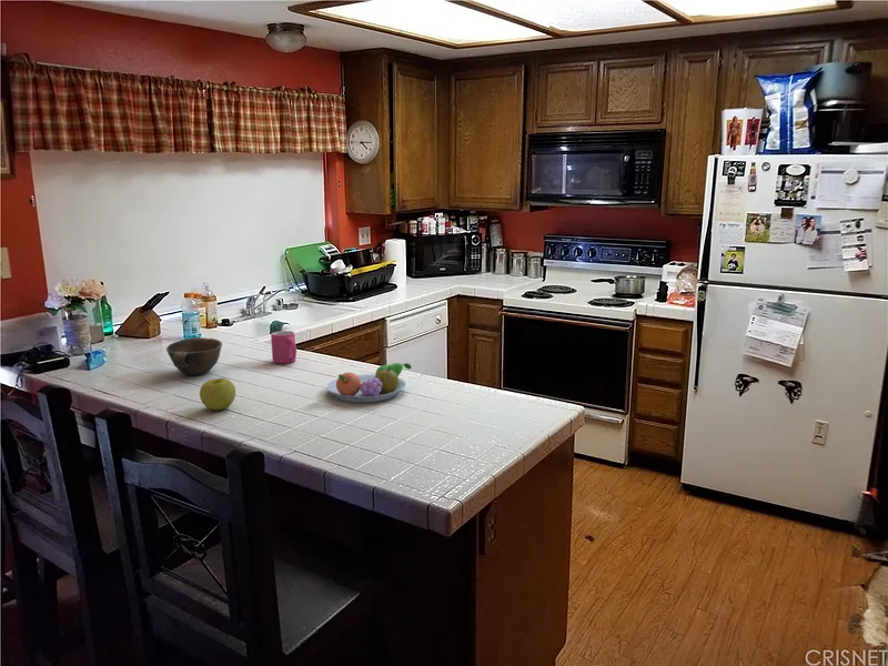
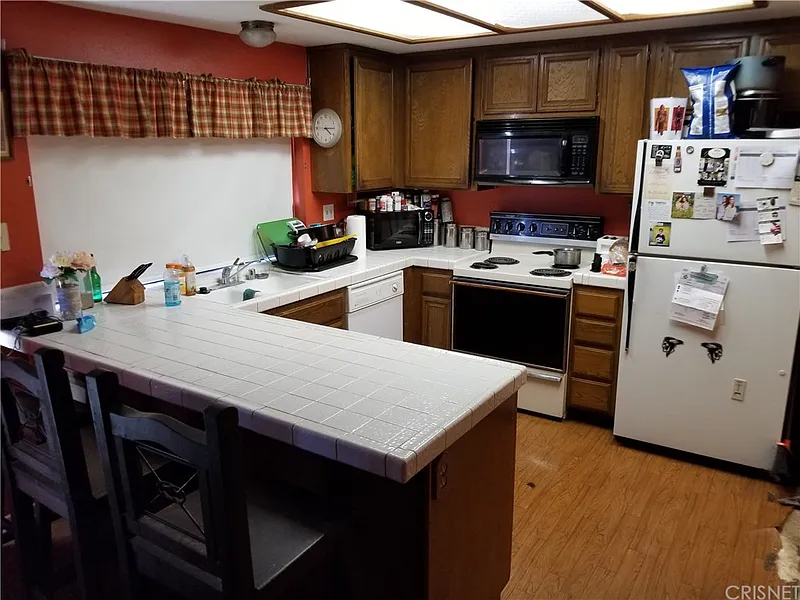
- mug [270,330,297,365]
- bowl [165,336,223,376]
- fruit bowl [325,362,413,403]
- apple [199,377,236,412]
